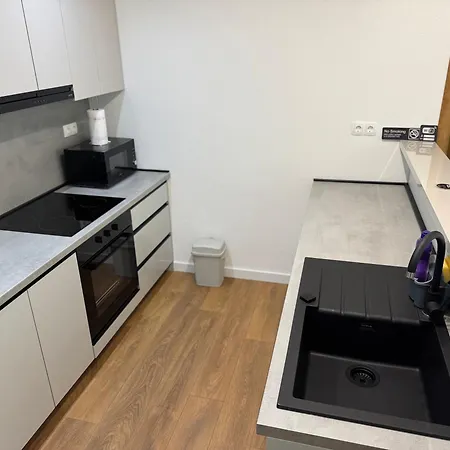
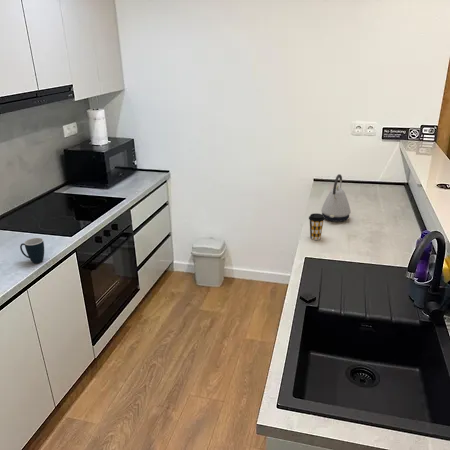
+ kettle [320,173,352,223]
+ mug [19,237,45,264]
+ coffee cup [308,212,325,241]
